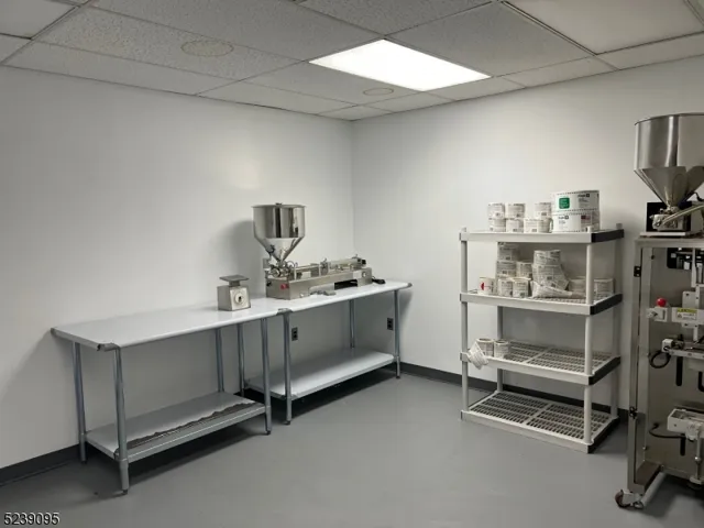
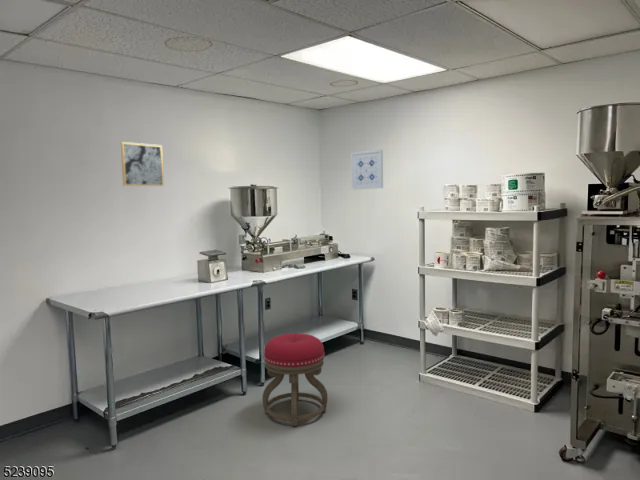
+ wall art [350,149,384,191]
+ wall art [120,141,165,187]
+ stool [262,332,329,427]
